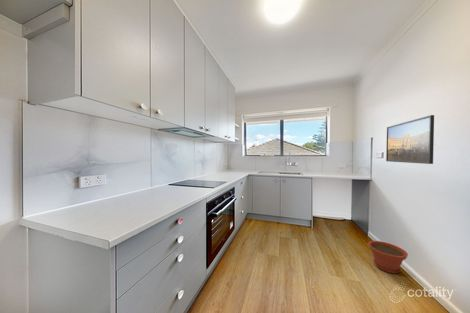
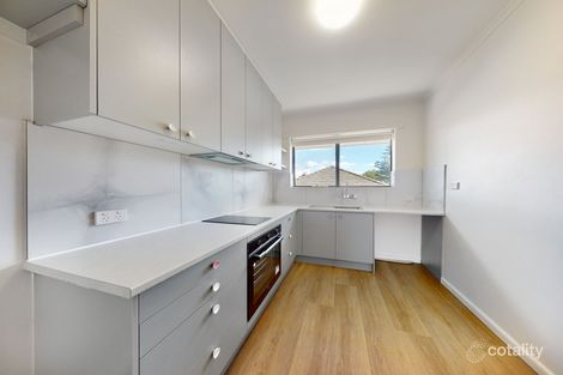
- plant pot [367,240,409,274]
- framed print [385,114,435,165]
